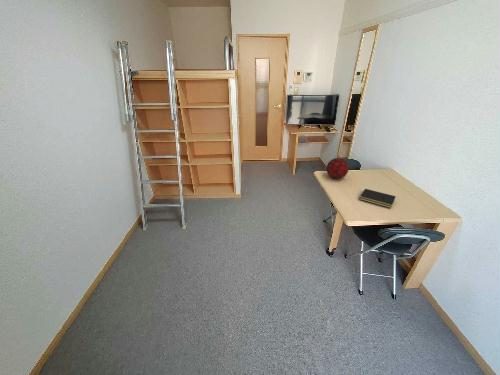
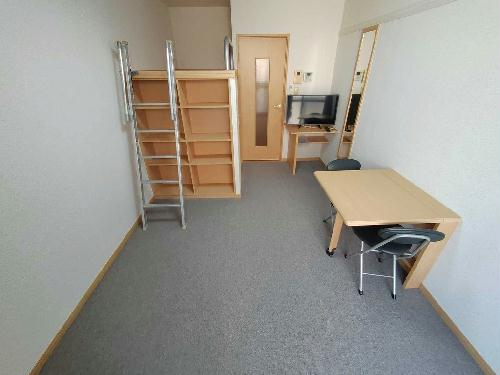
- decorative orb [325,157,350,180]
- notepad [358,188,397,209]
